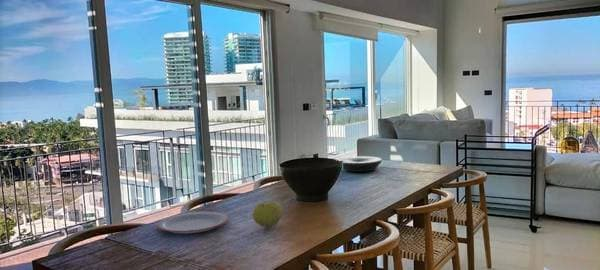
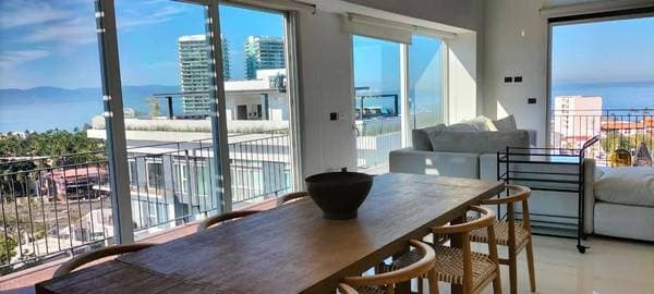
- fruit [252,200,283,229]
- plate [156,211,229,234]
- plate [336,155,383,173]
